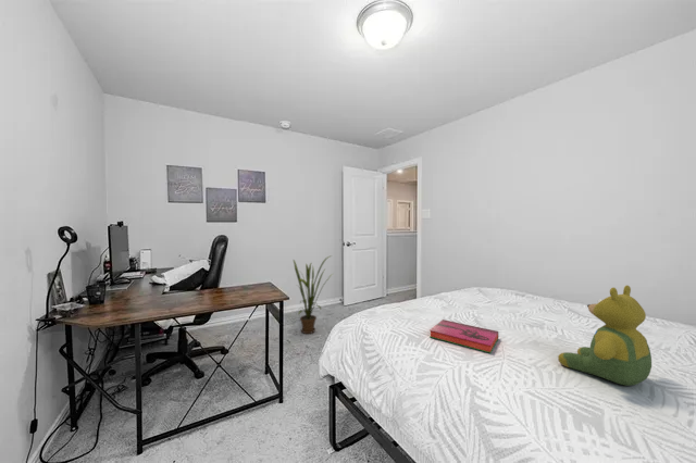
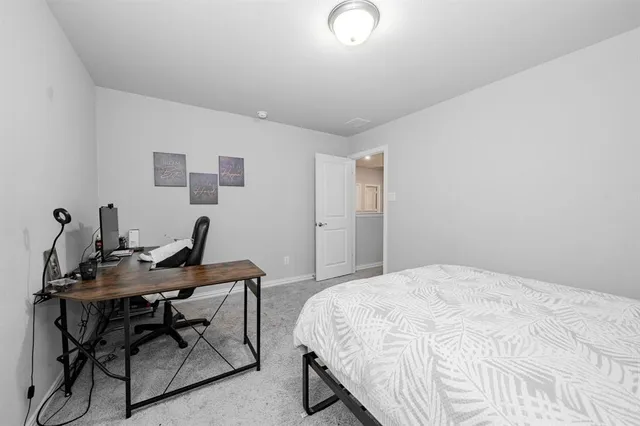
- teddy bear [557,284,652,387]
- house plant [293,254,334,335]
- hardback book [428,318,499,354]
